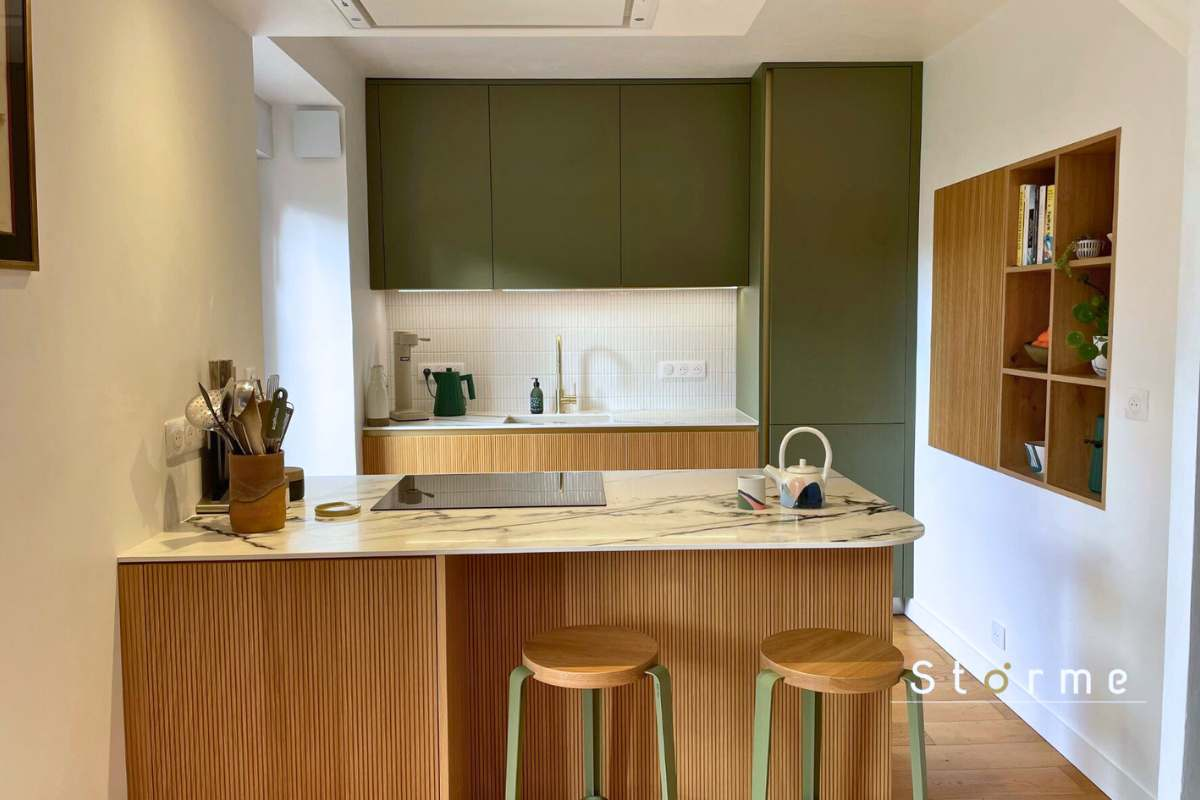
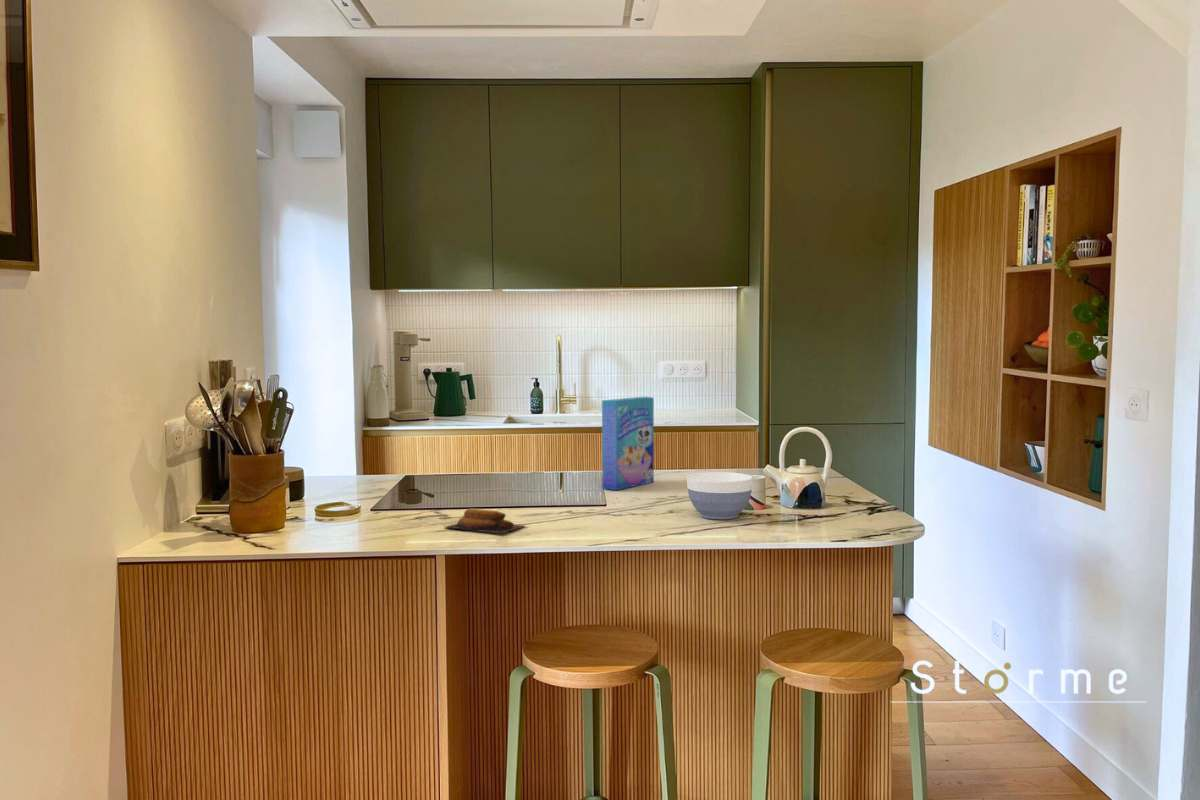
+ bowl [686,471,754,520]
+ cereal box [601,396,655,491]
+ banana [444,508,527,534]
